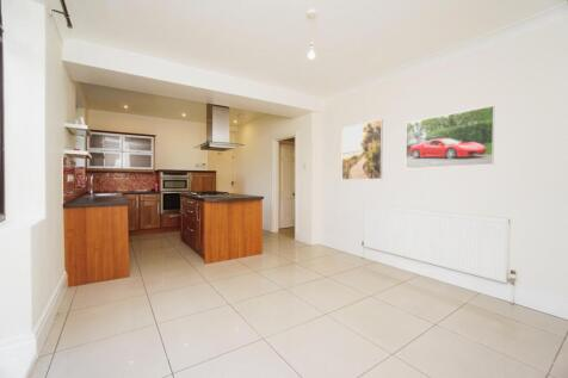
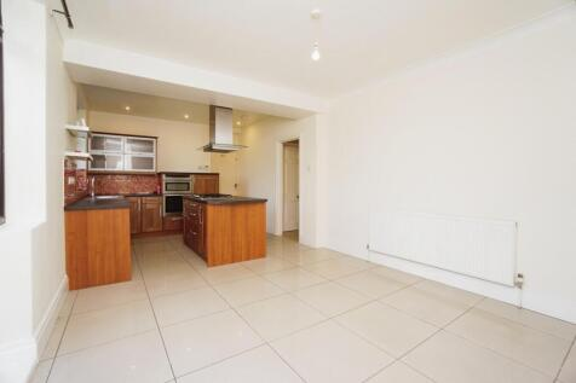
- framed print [405,105,495,169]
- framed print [341,118,384,181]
